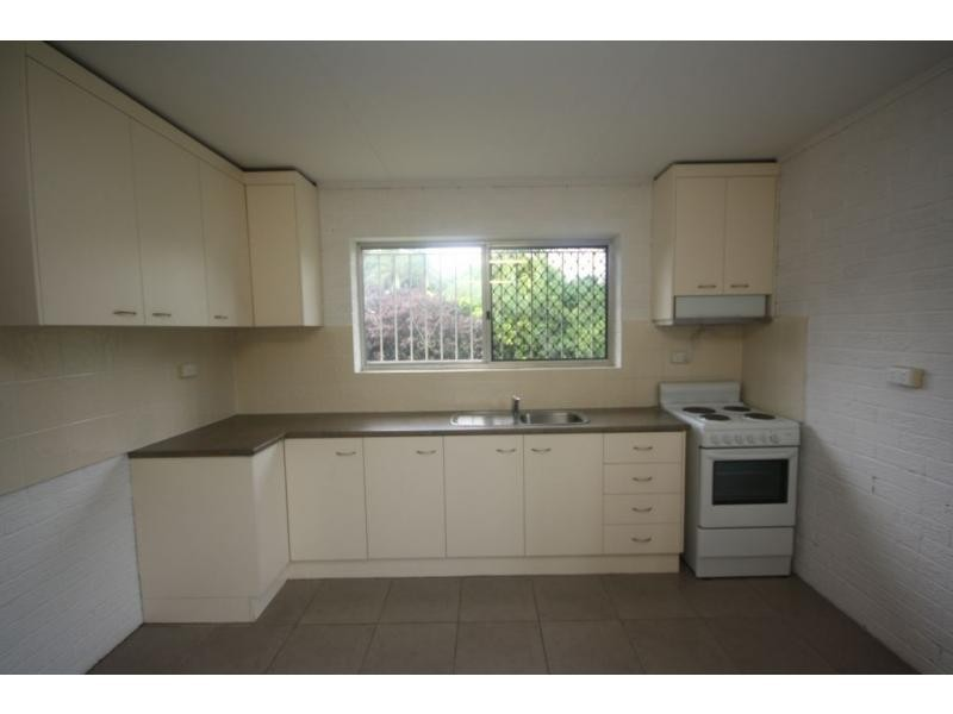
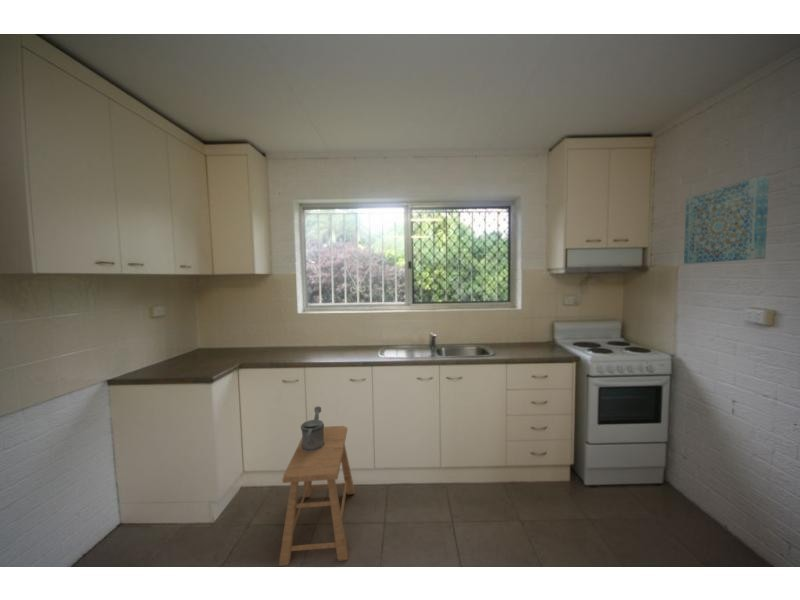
+ stool [278,425,356,567]
+ wall art [683,175,770,265]
+ watering can [300,405,325,451]
